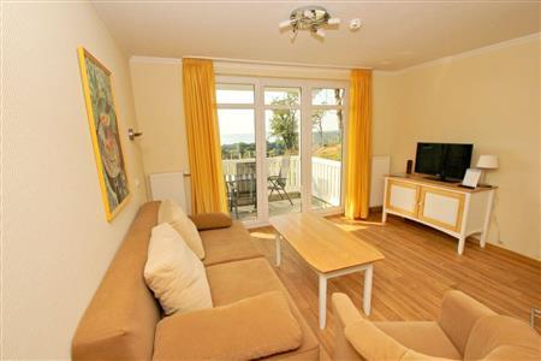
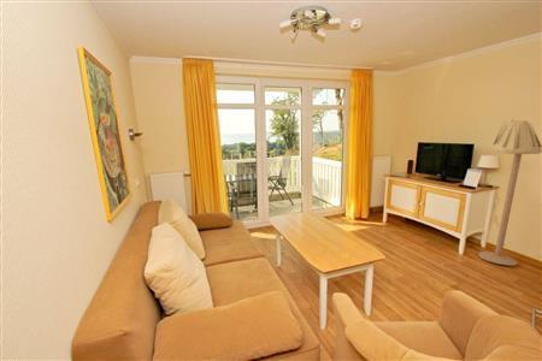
+ floor lamp [477,118,542,267]
